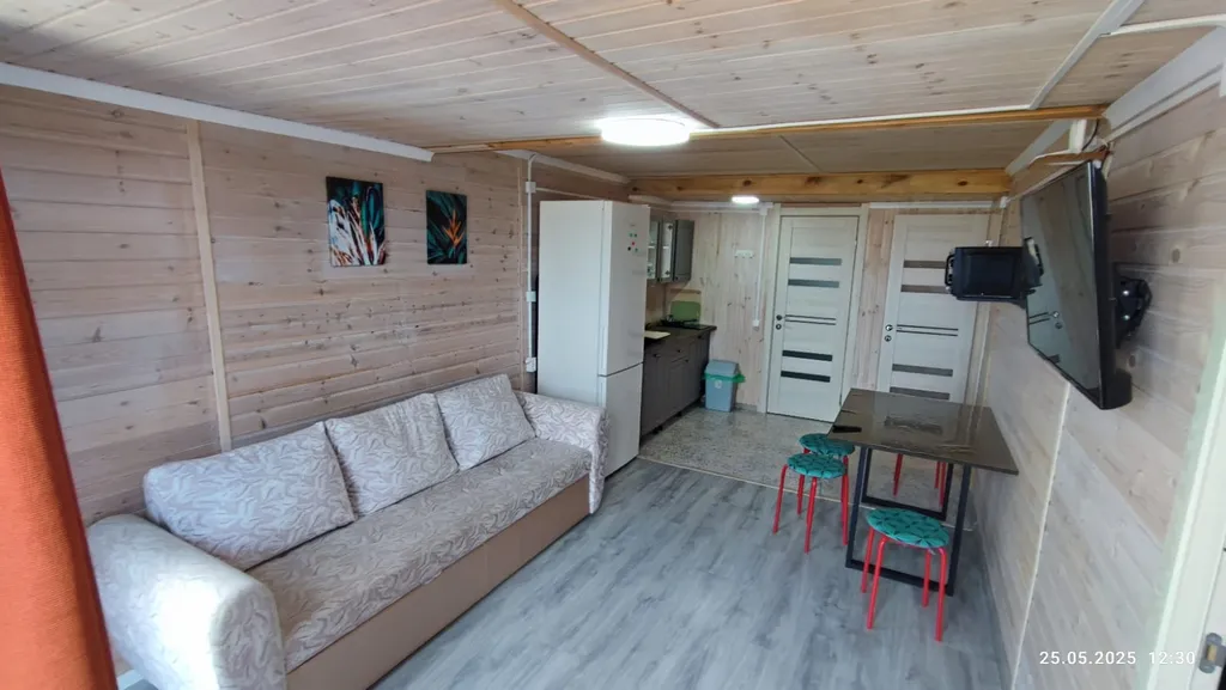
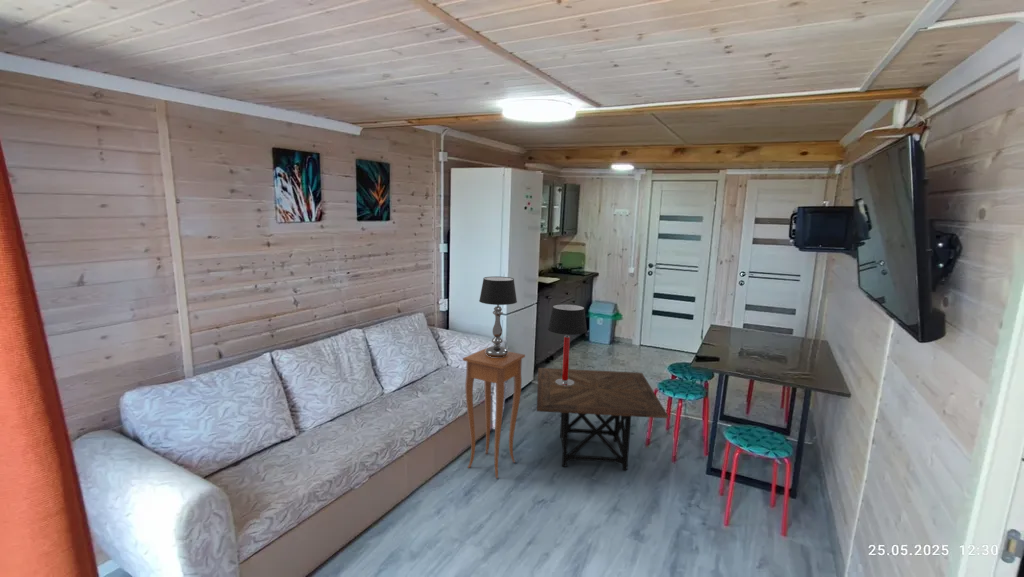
+ table lamp [547,303,588,386]
+ table lamp [478,276,518,357]
+ side table [536,367,669,471]
+ side table [462,347,526,479]
